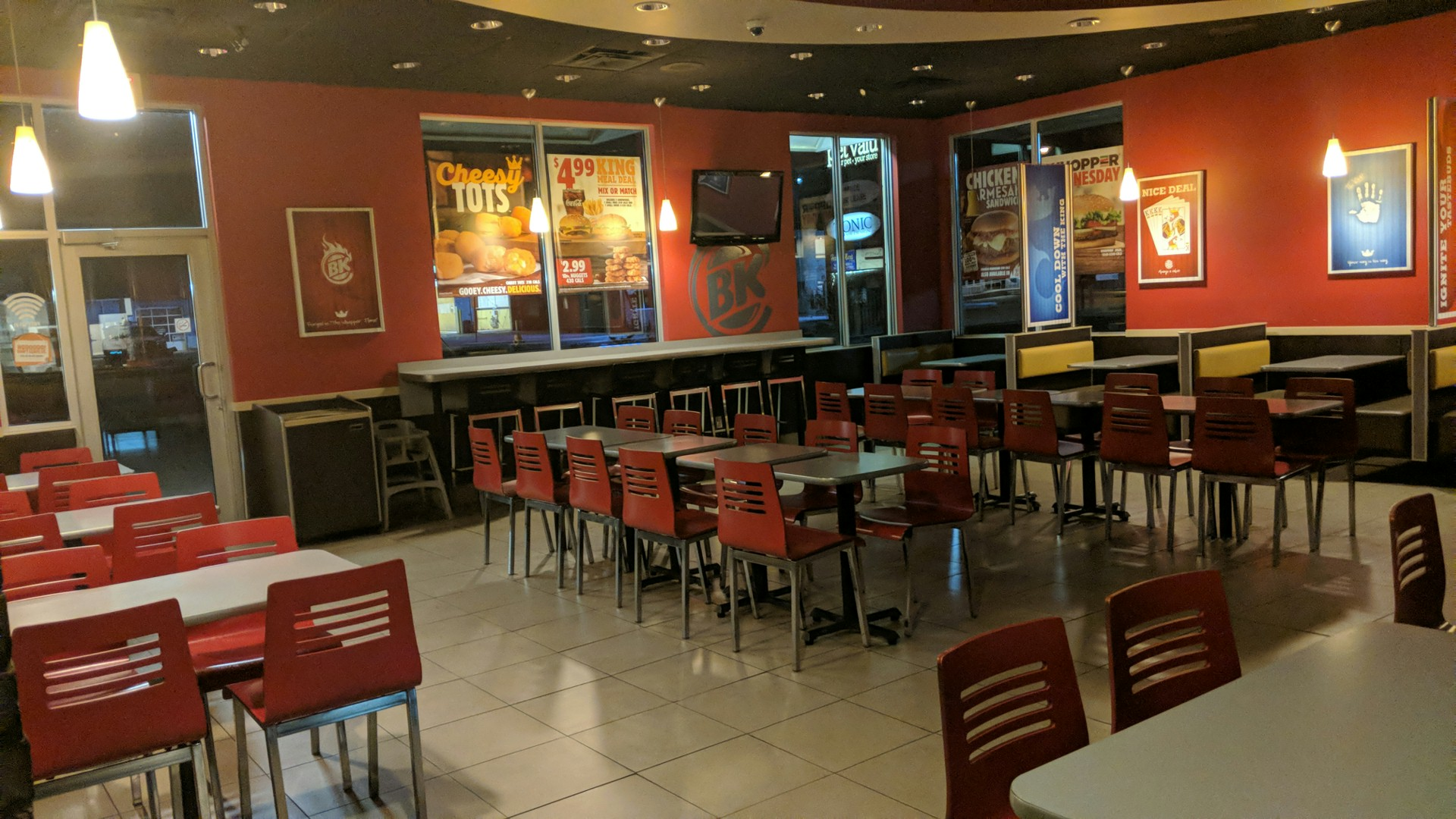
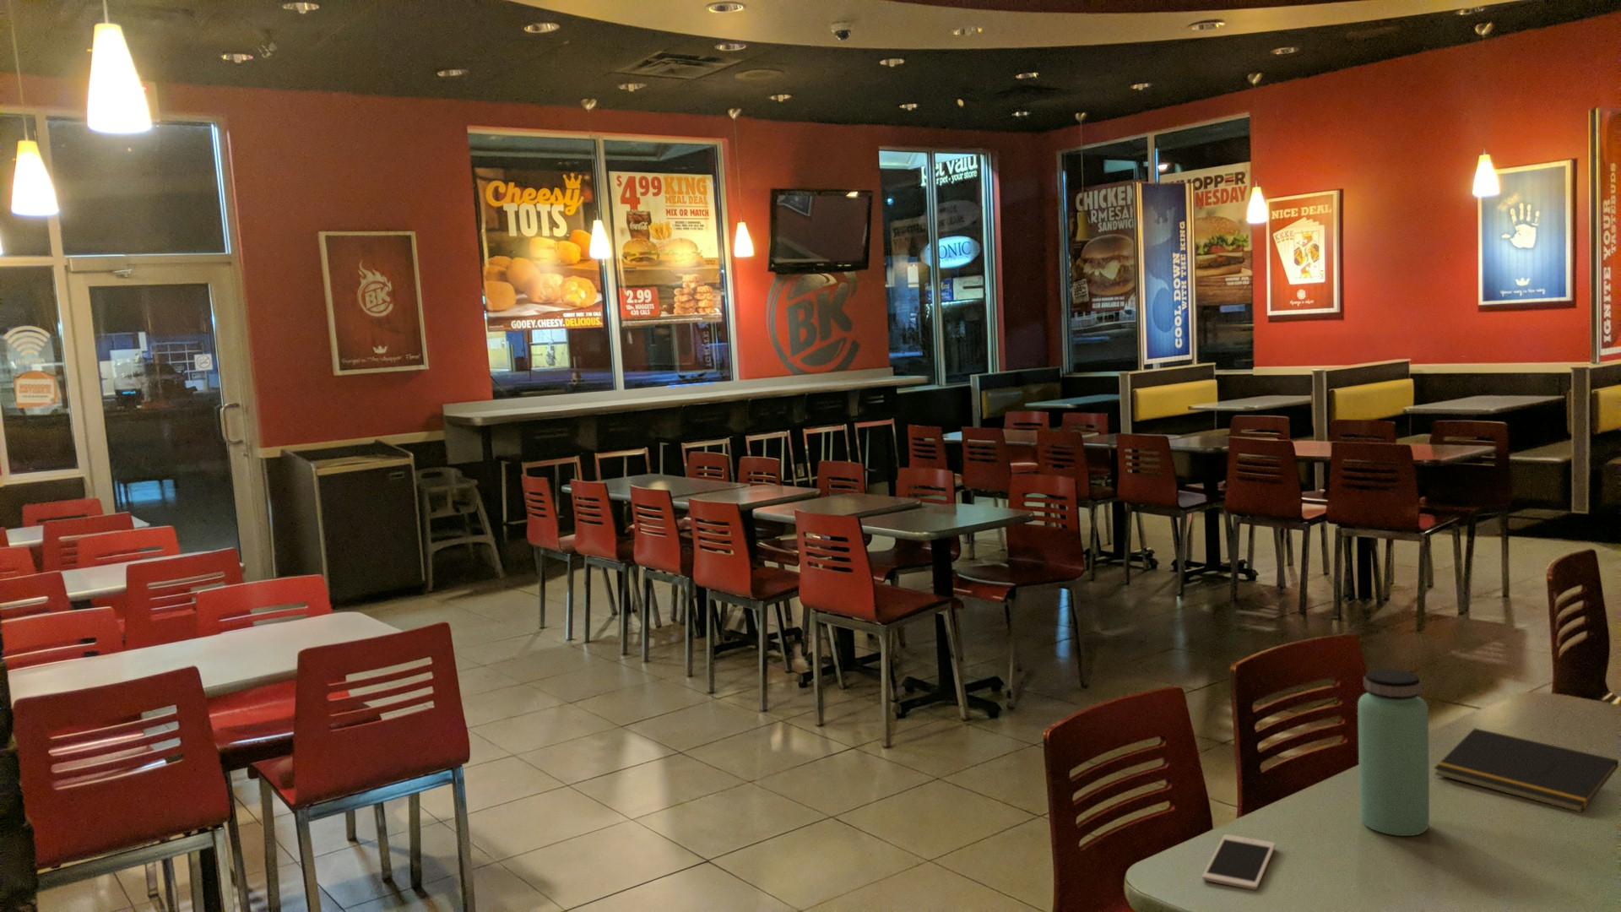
+ bottle [1357,668,1431,837]
+ notepad [1434,727,1619,813]
+ cell phone [1201,833,1277,891]
